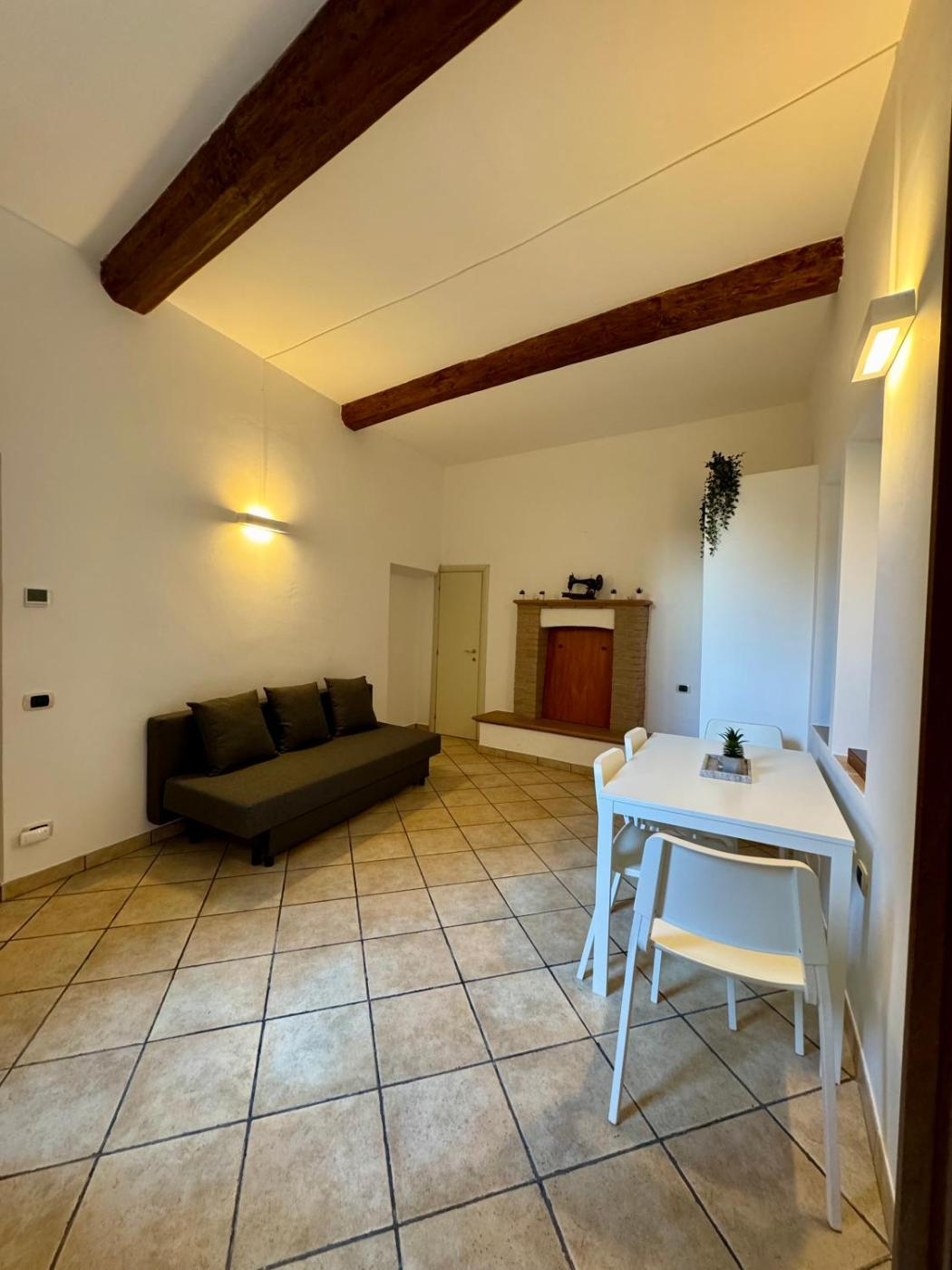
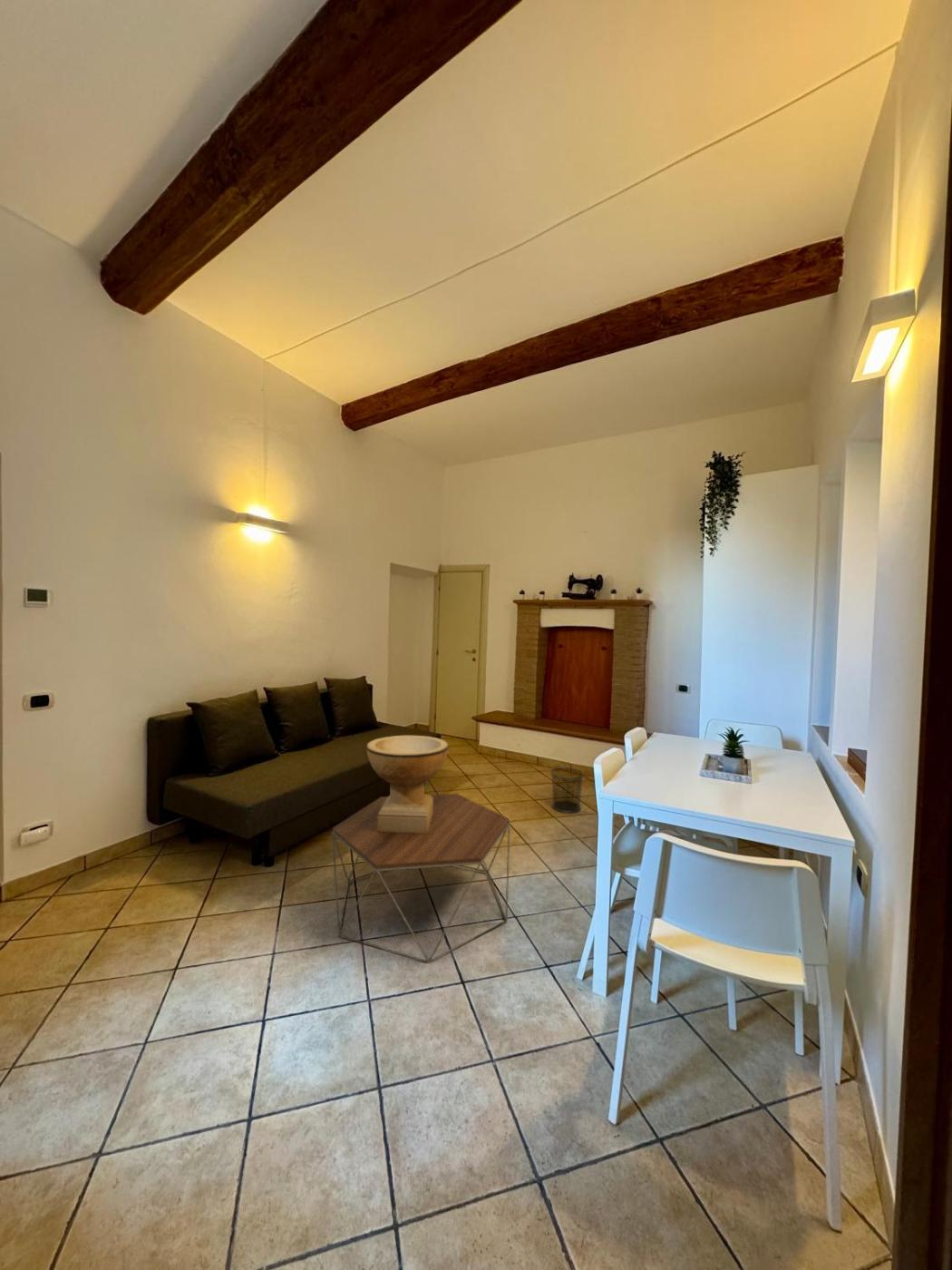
+ decorative bowl [365,735,450,834]
+ waste bin [549,767,585,814]
+ coffee table [331,793,511,964]
